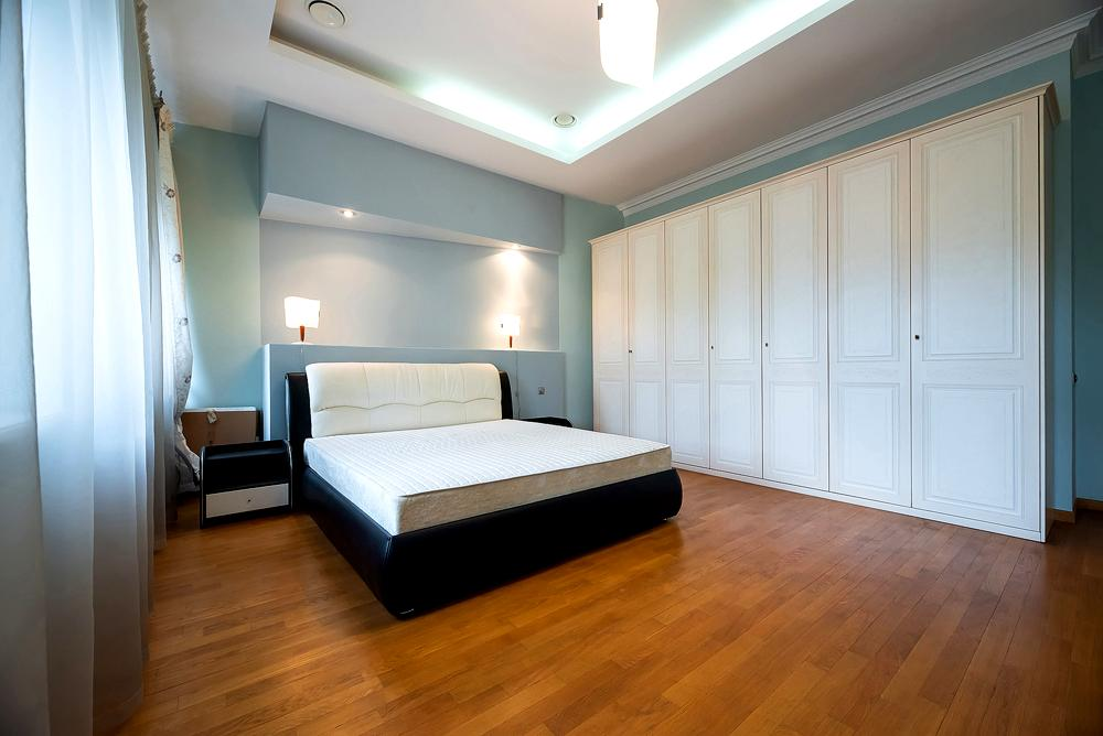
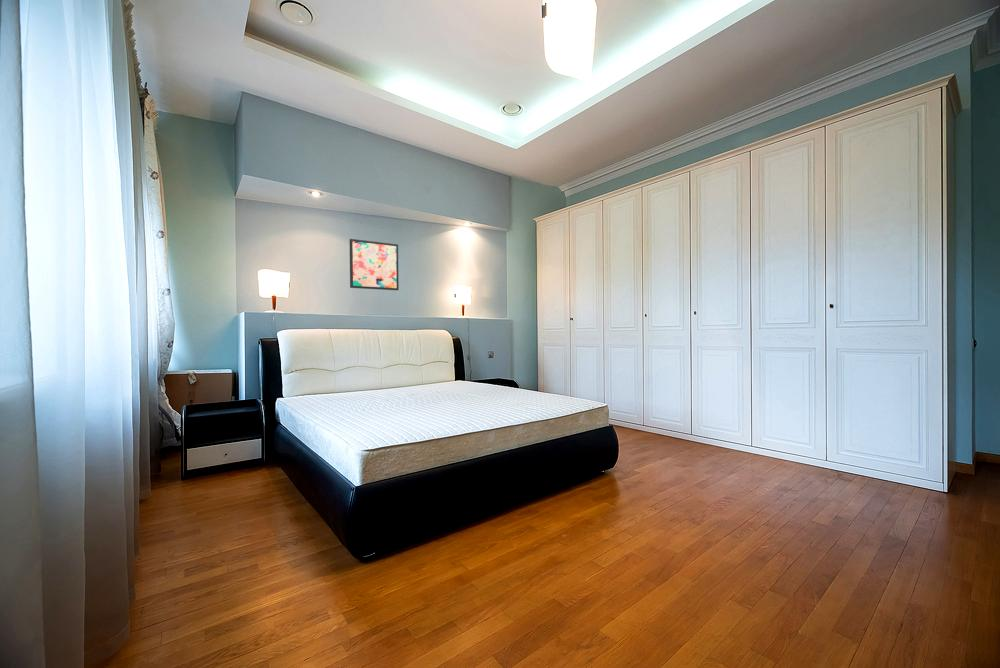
+ wall art [349,238,400,291]
